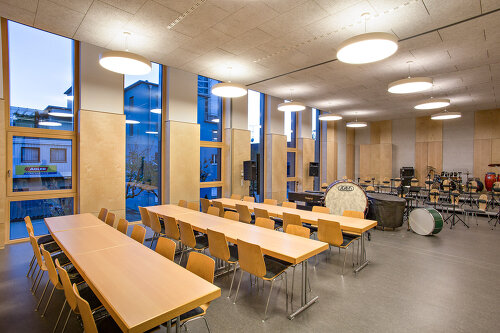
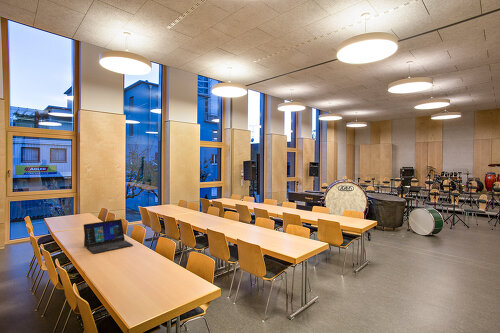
+ laptop [82,218,134,254]
